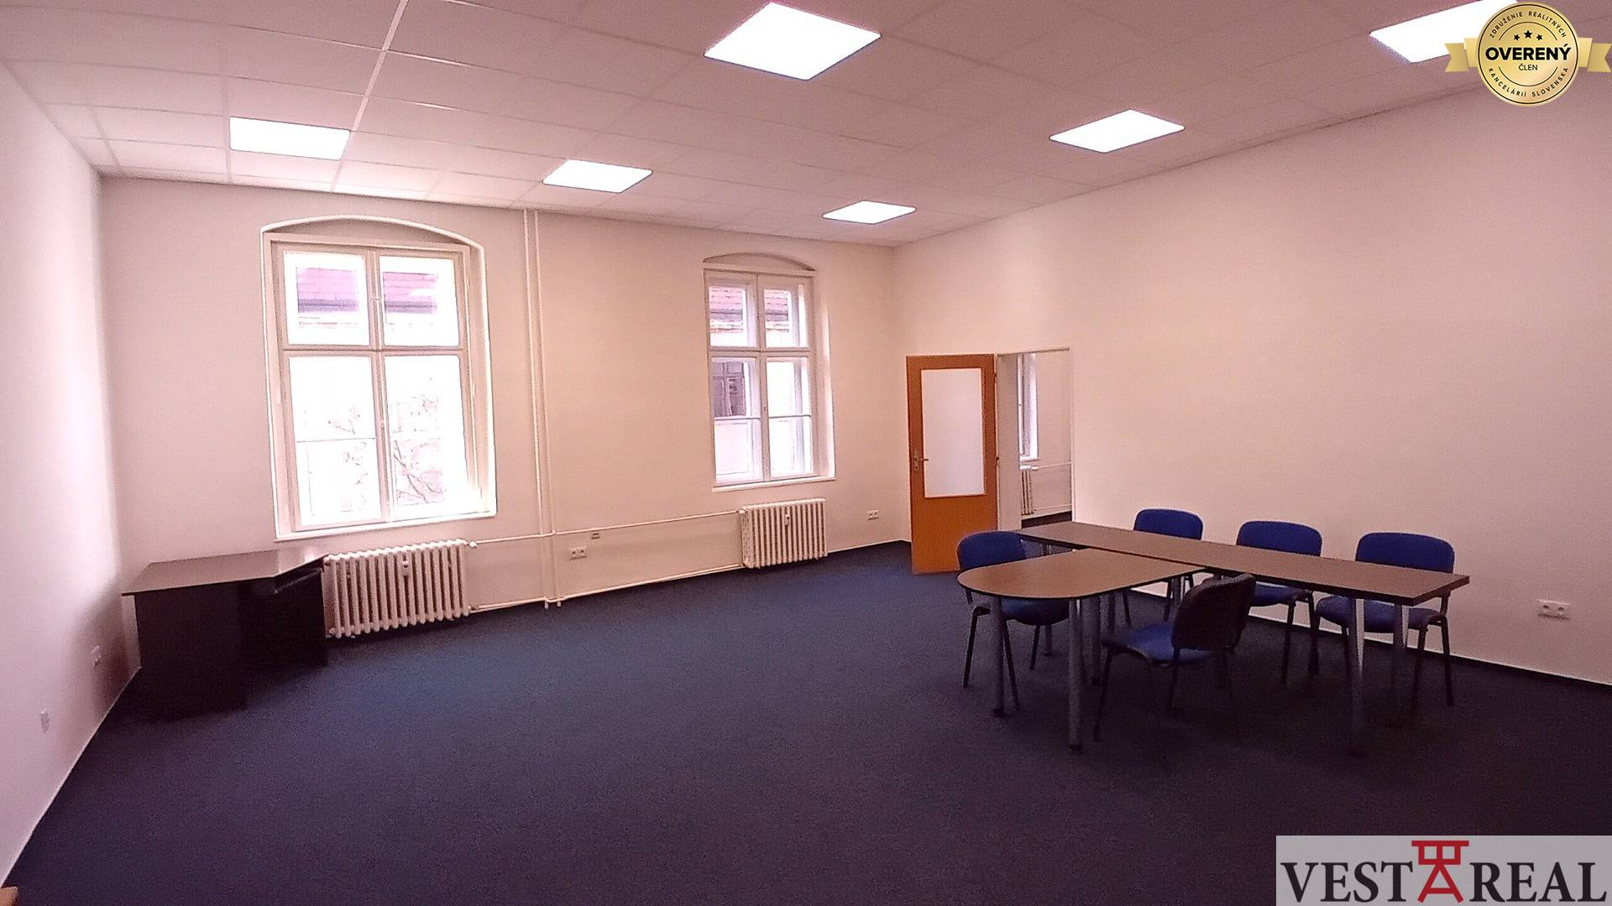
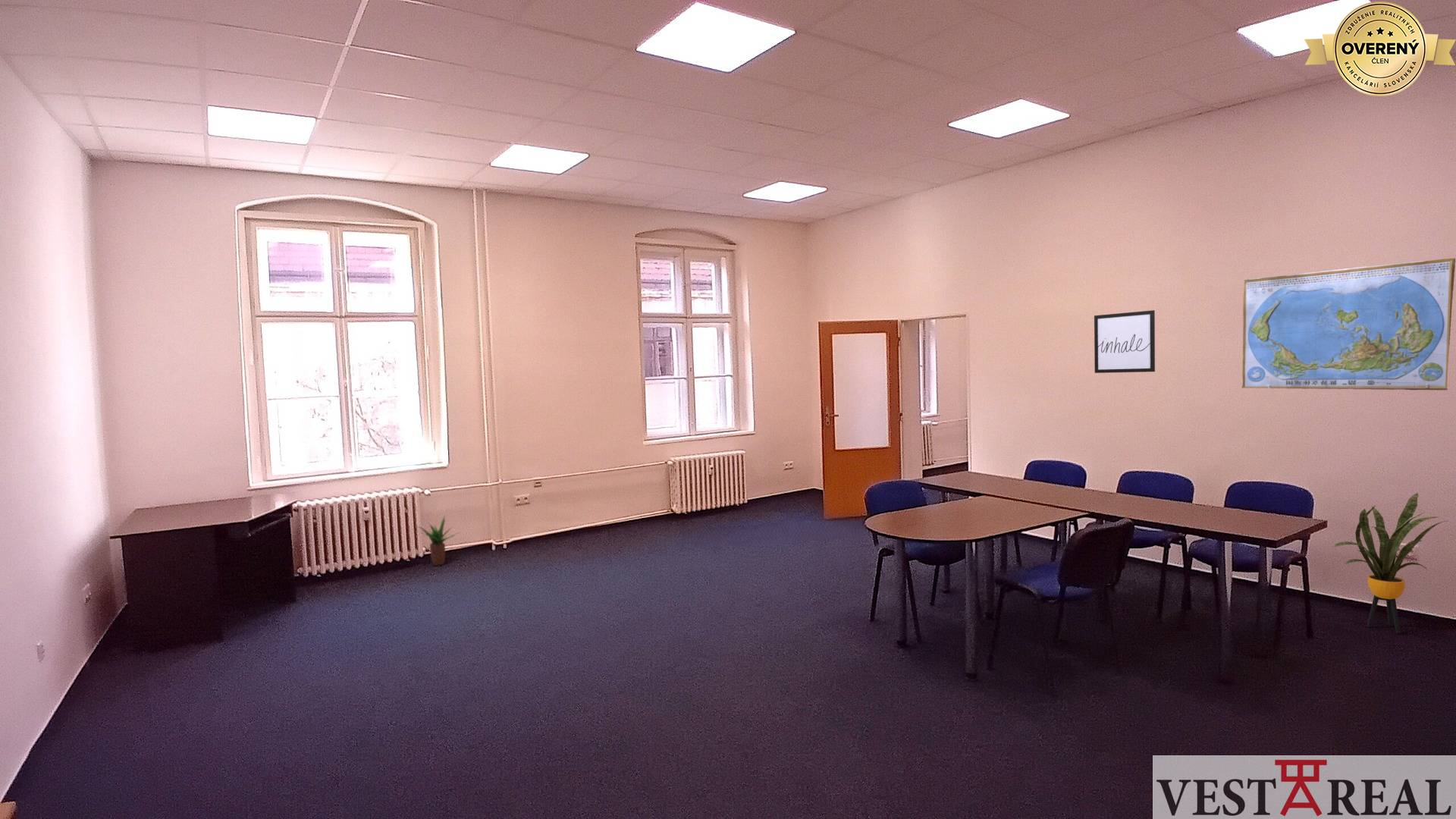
+ world map [1241,257,1456,391]
+ potted plant [417,515,460,566]
+ house plant [1332,492,1448,634]
+ wall art [1094,309,1156,374]
